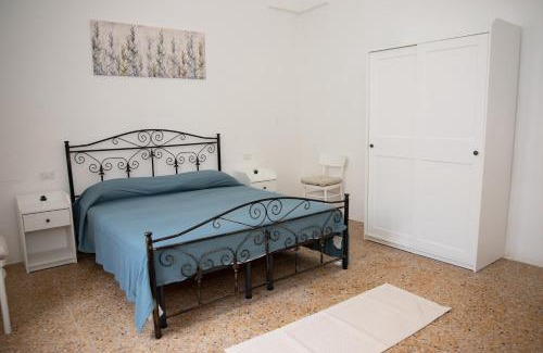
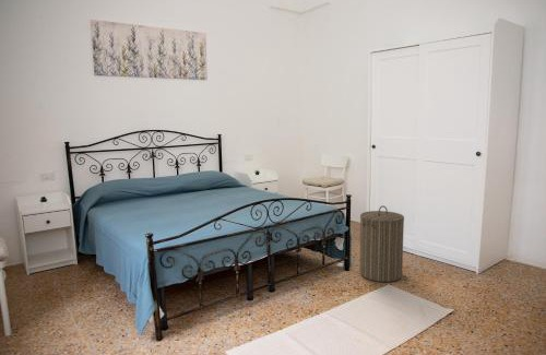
+ laundry hamper [359,204,405,283]
